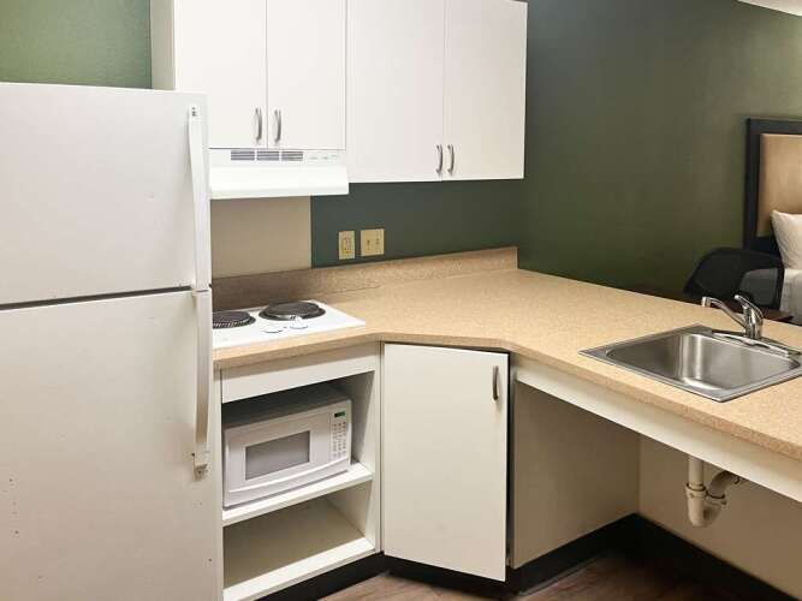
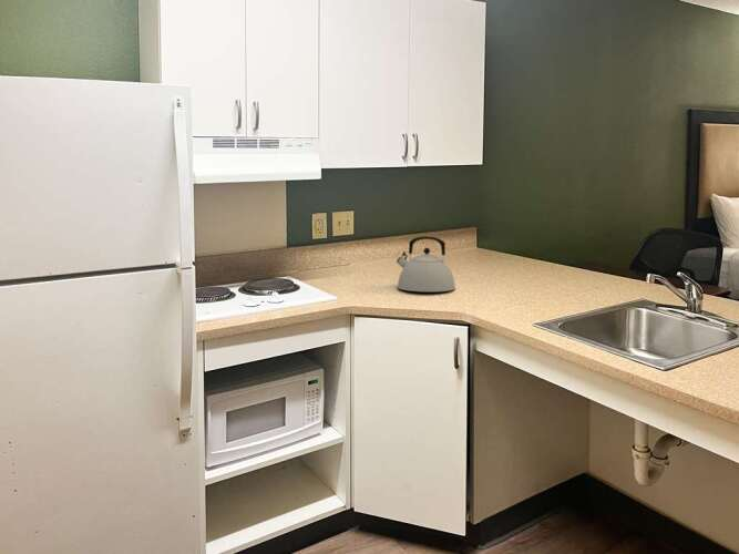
+ kettle [396,236,456,293]
